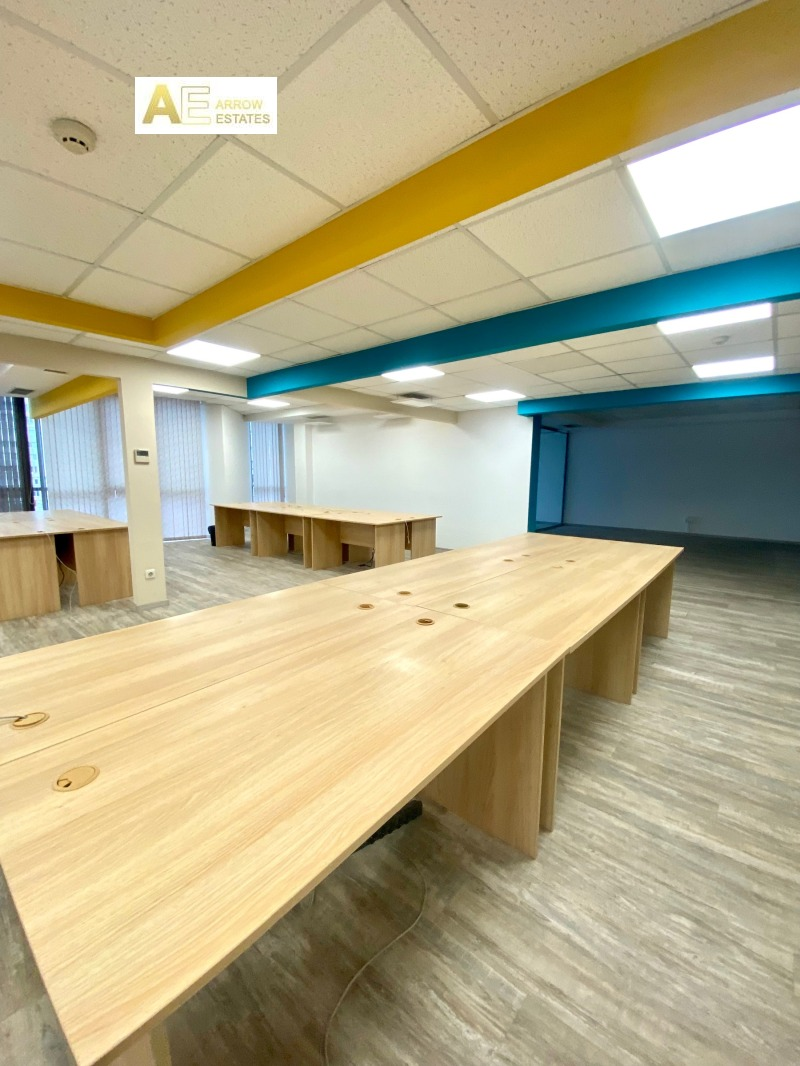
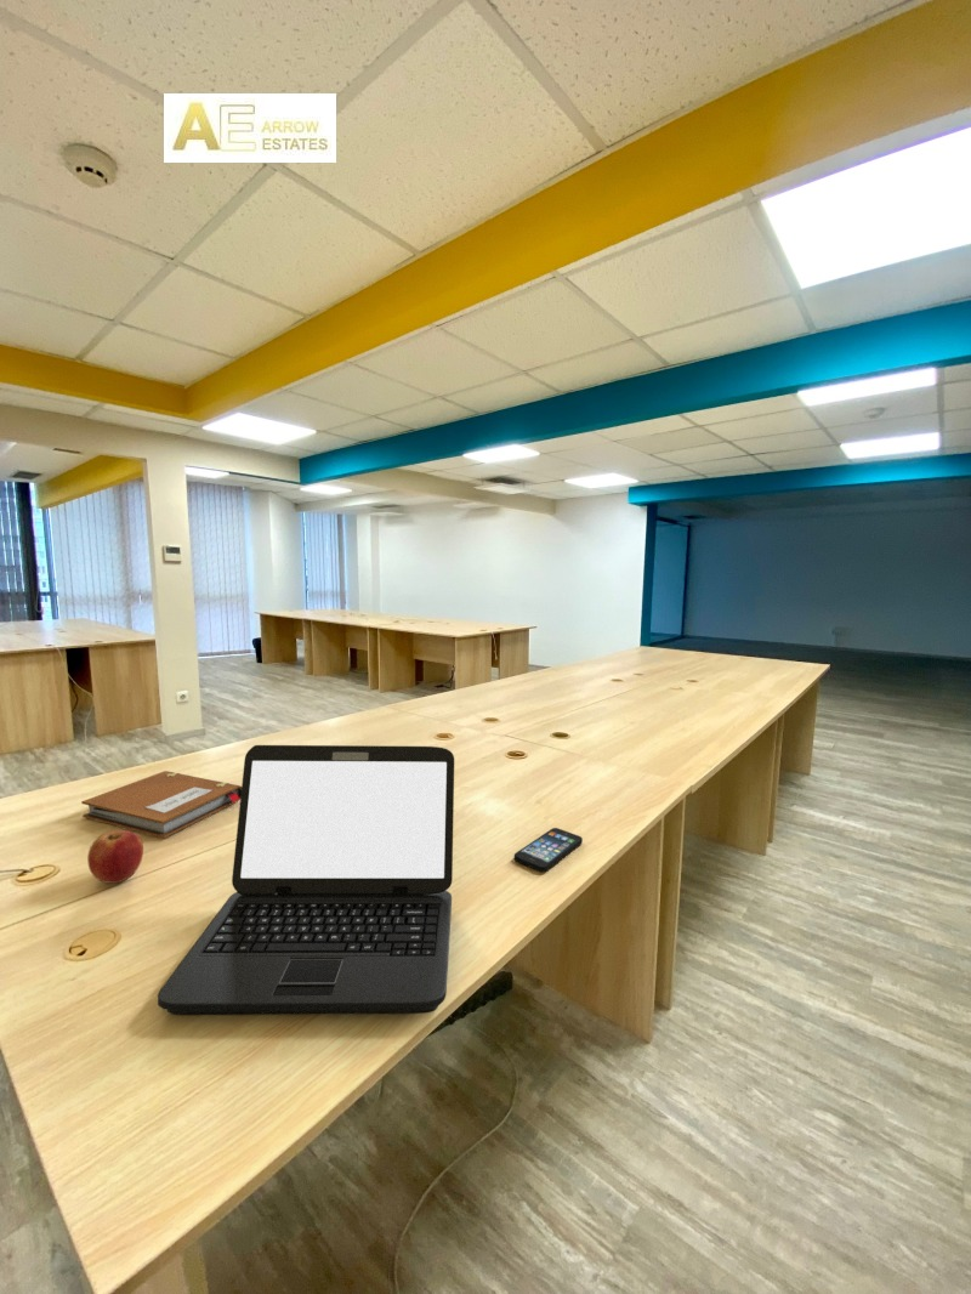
+ notebook [80,770,242,839]
+ apple [86,829,144,885]
+ laptop [157,744,455,1016]
+ smartphone [513,827,584,873]
